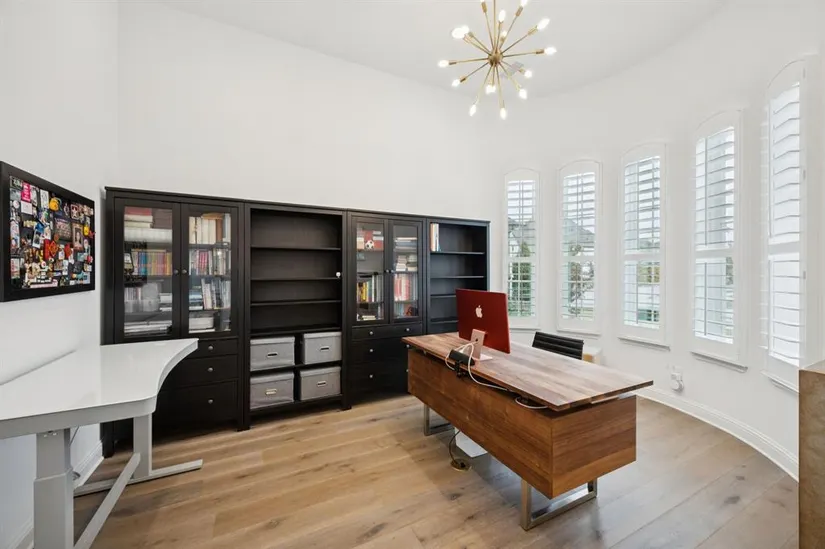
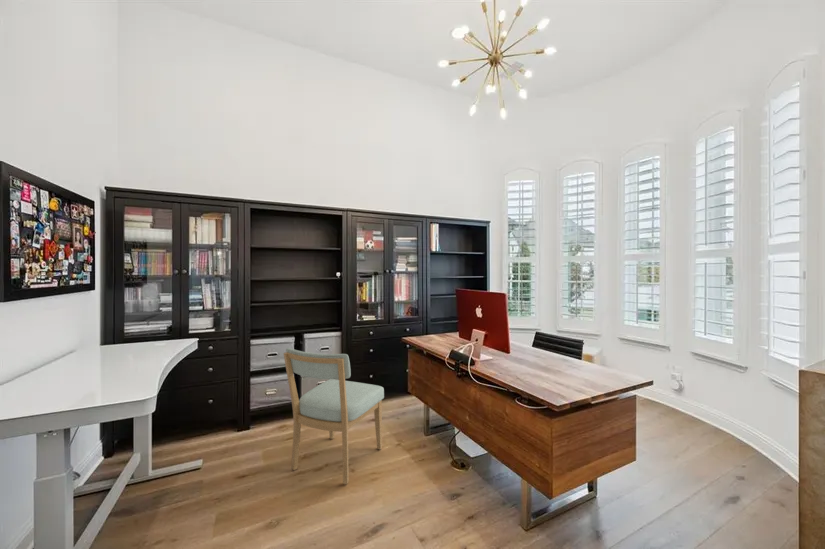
+ chair [282,347,385,485]
